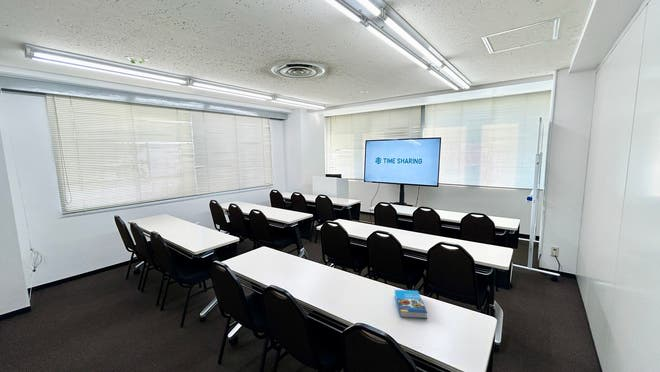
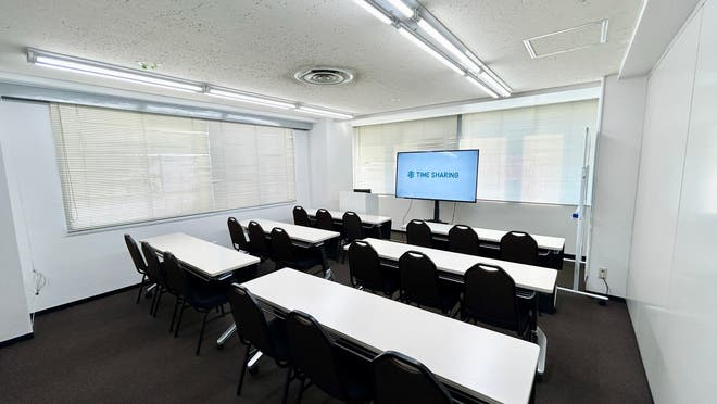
- book [393,289,428,320]
